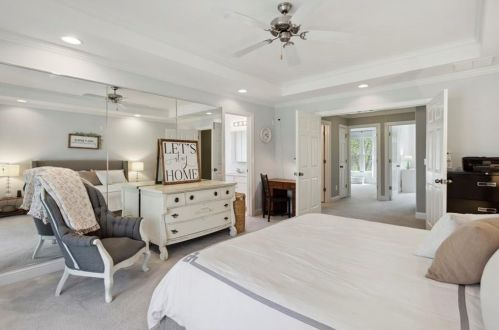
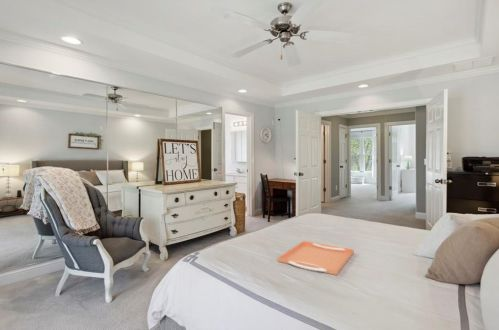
+ serving tray [277,240,355,276]
